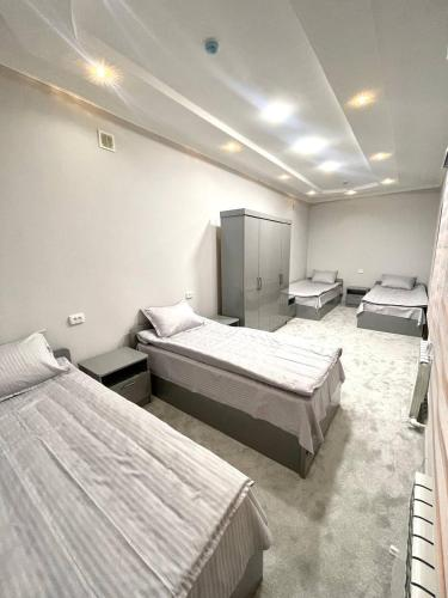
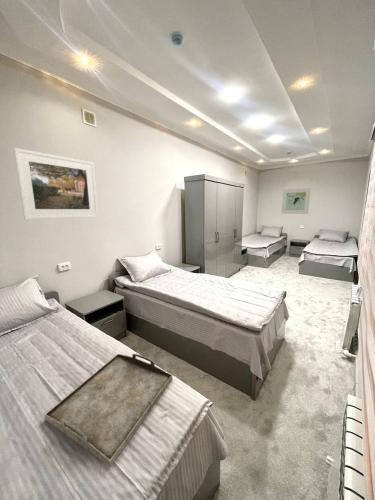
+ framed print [281,187,312,215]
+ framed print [13,147,99,221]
+ serving tray [44,353,174,468]
